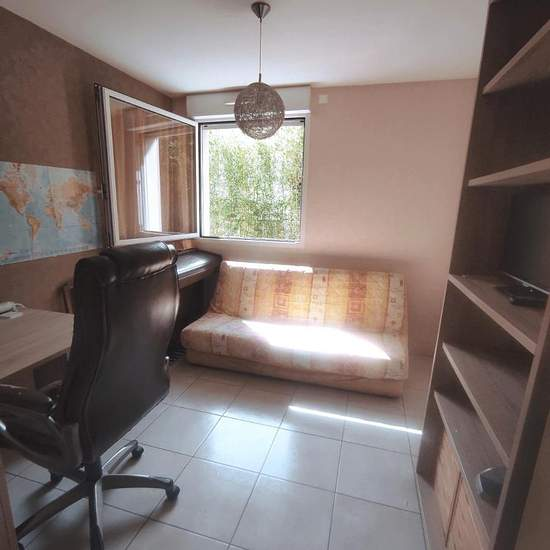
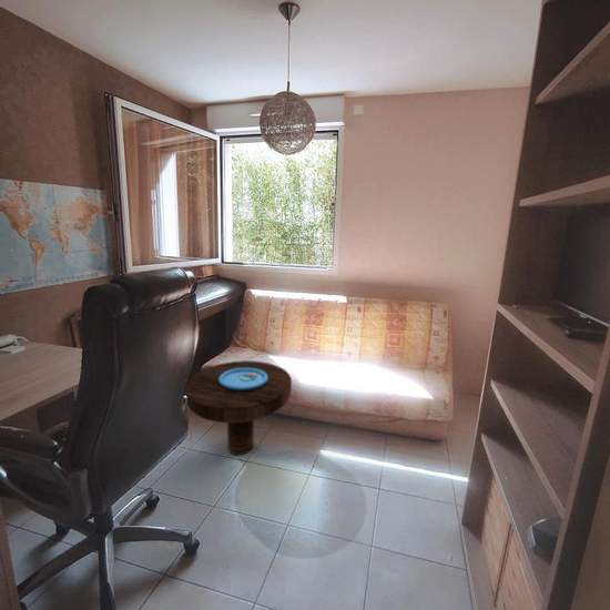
+ side table [184,359,293,456]
